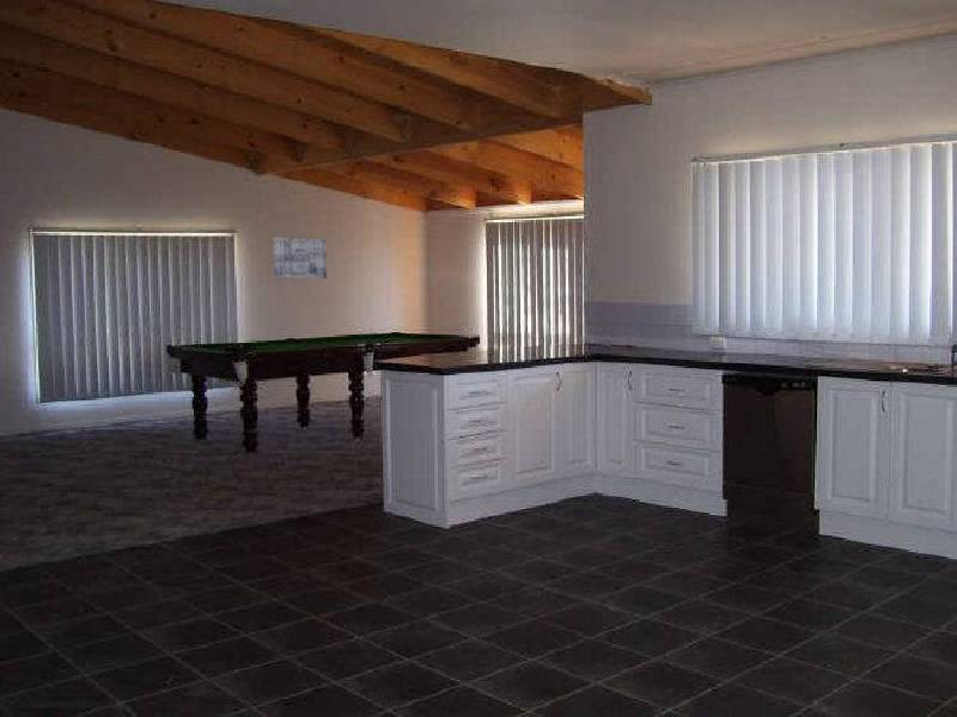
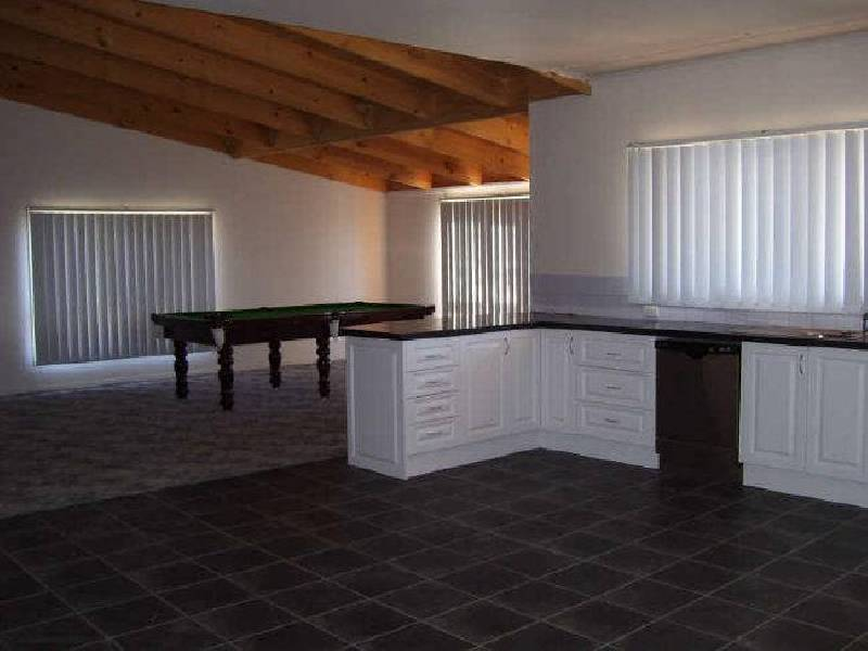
- wall art [272,237,328,280]
